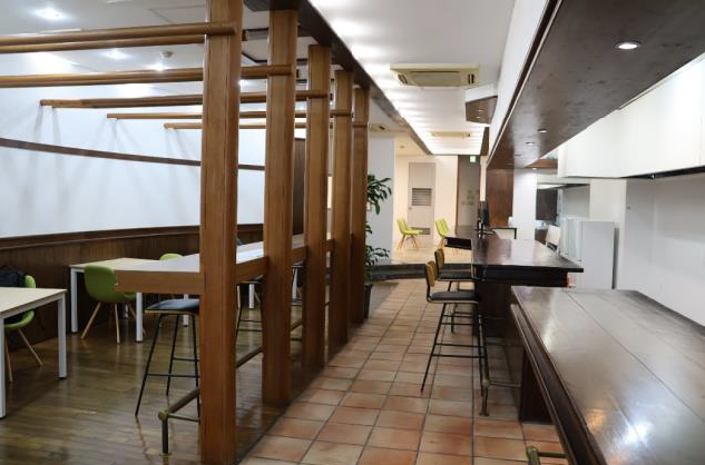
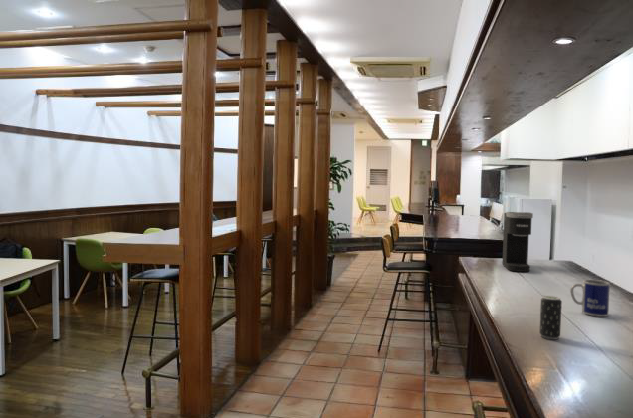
+ beverage can [538,295,563,341]
+ mug [569,279,611,318]
+ coffee maker [502,211,534,273]
